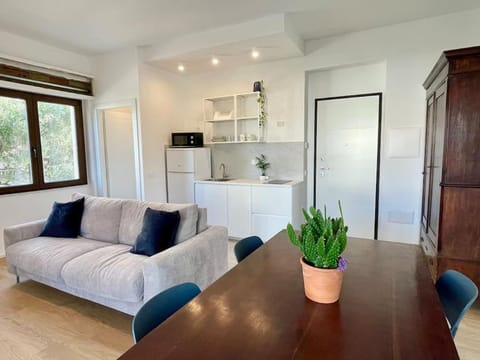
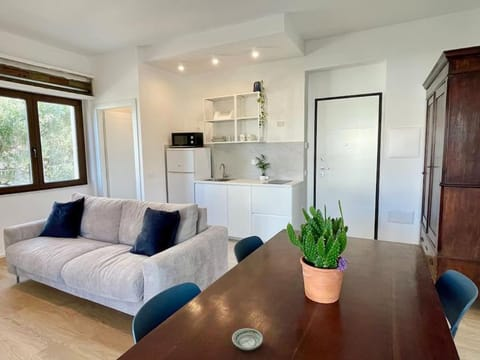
+ saucer [231,327,264,351]
